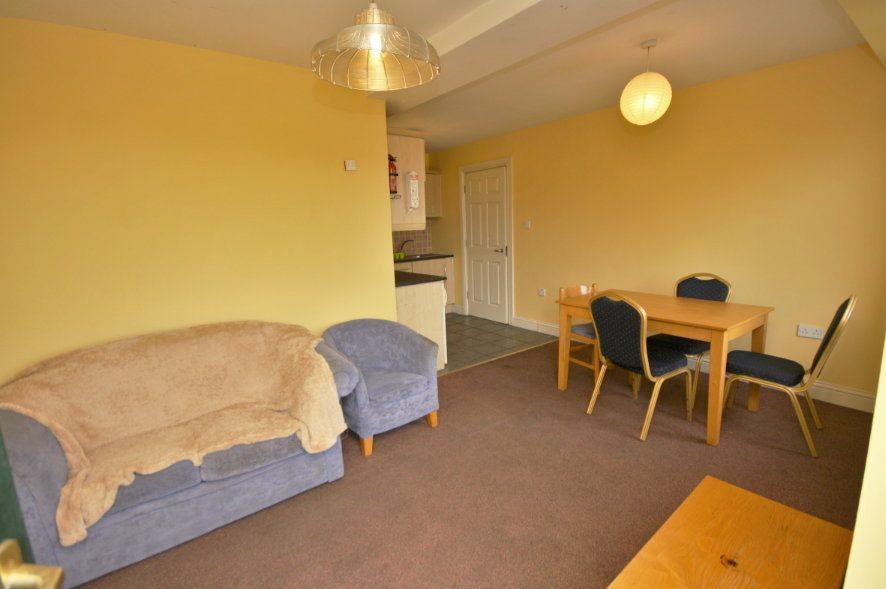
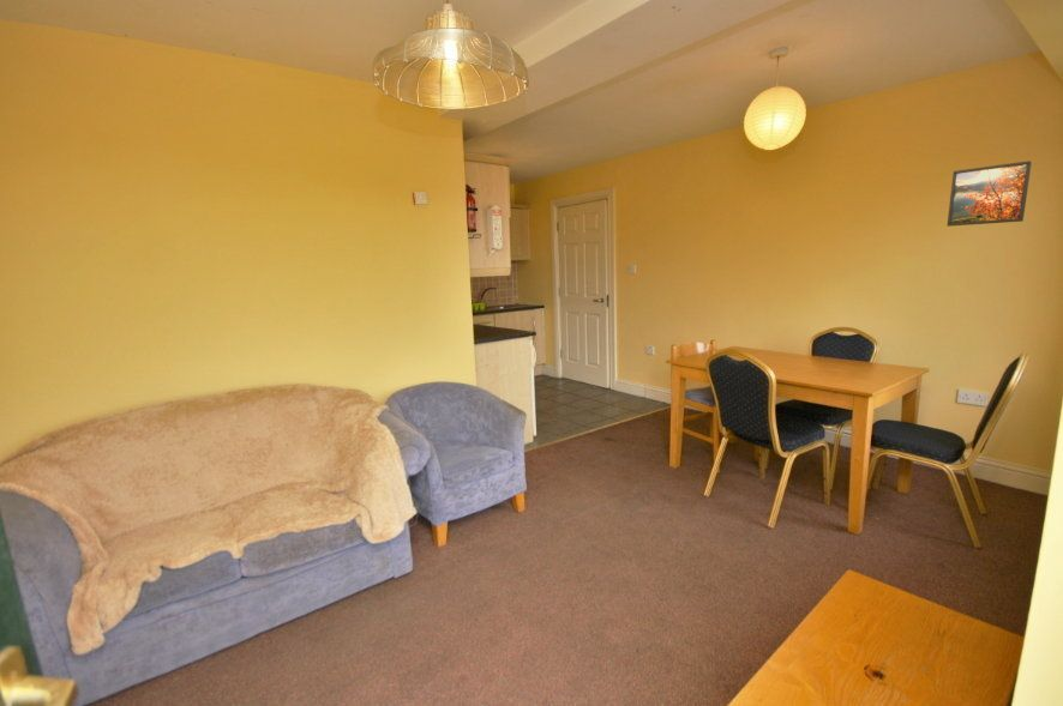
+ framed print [947,159,1033,228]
